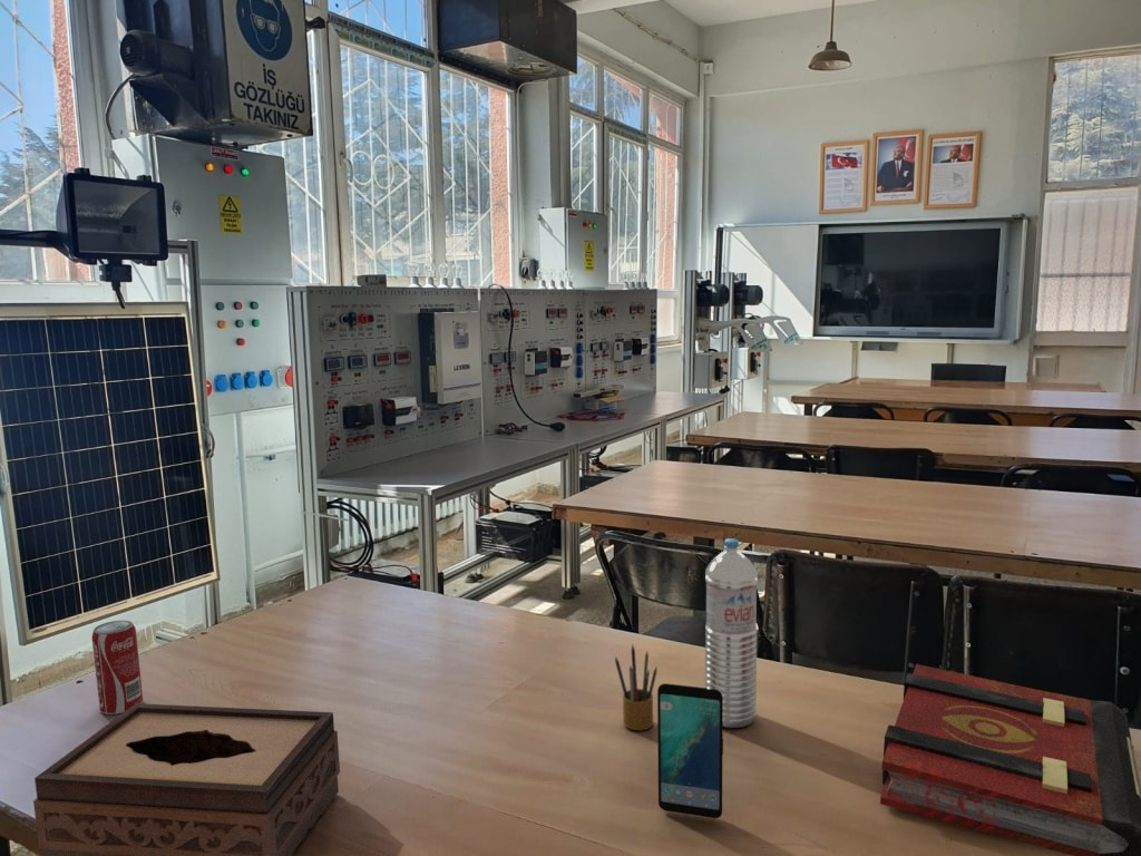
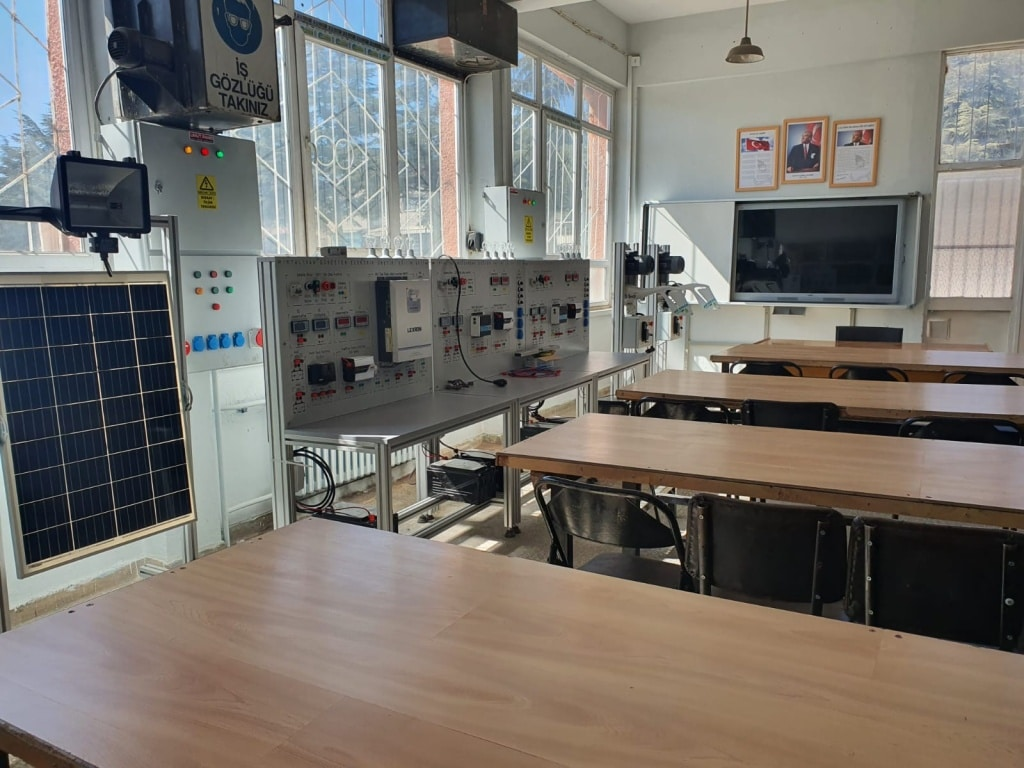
- water bottle [704,537,759,729]
- tissue box [32,702,341,856]
- pencil box [614,643,659,731]
- smartphone [656,682,724,819]
- beverage can [90,620,144,716]
- book [879,663,1141,856]
